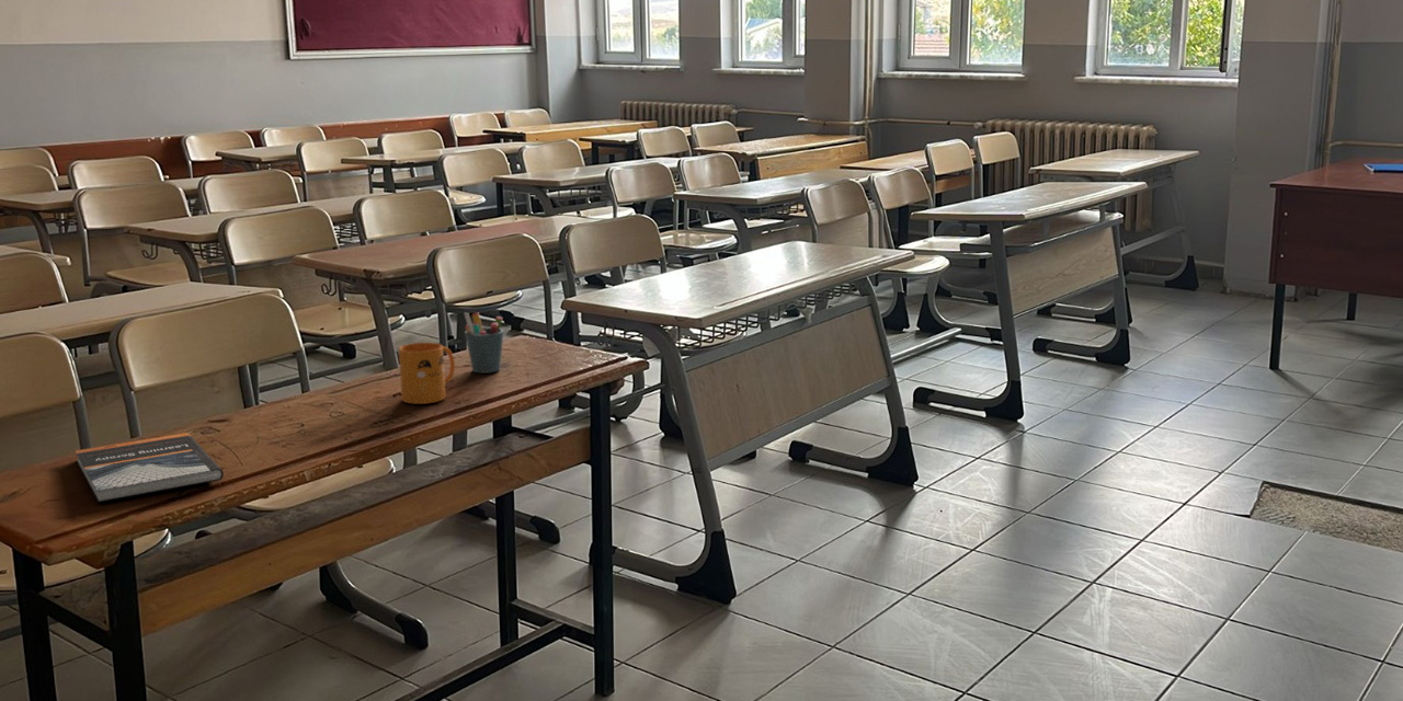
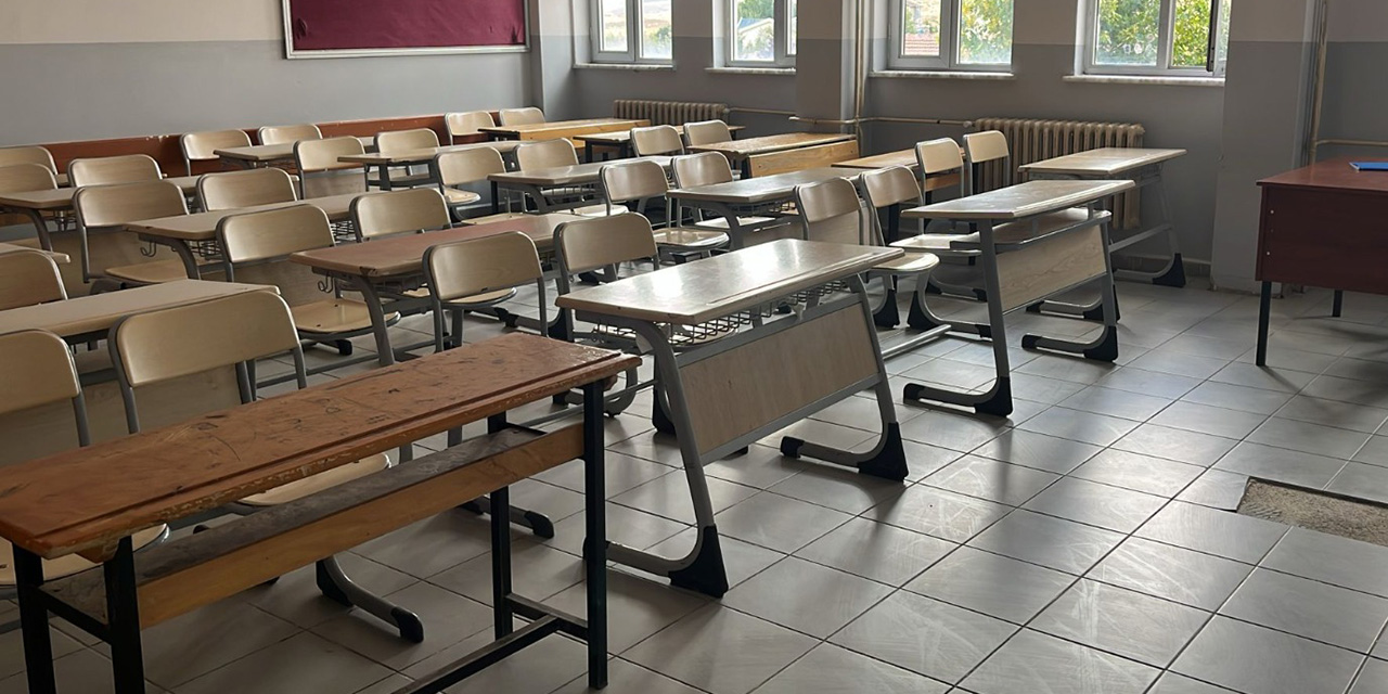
- book [75,432,225,504]
- pen holder [463,312,505,375]
- mug [398,342,456,405]
